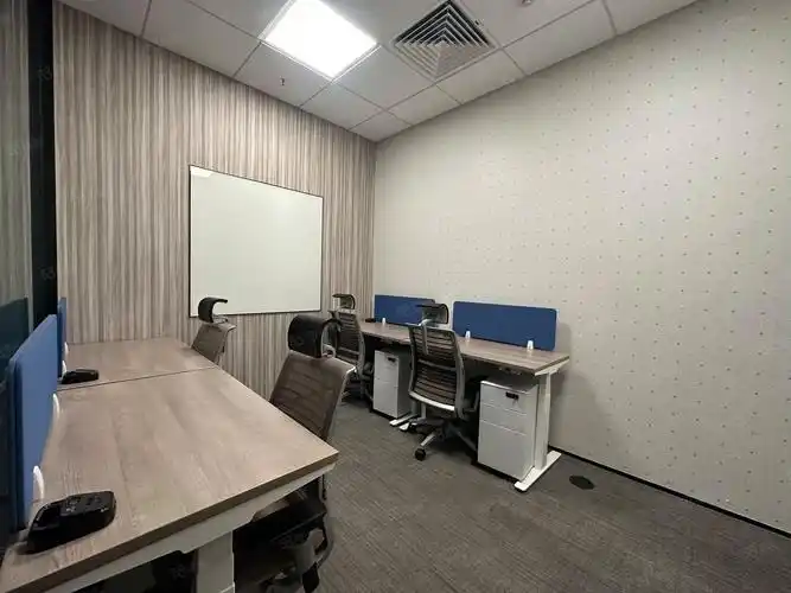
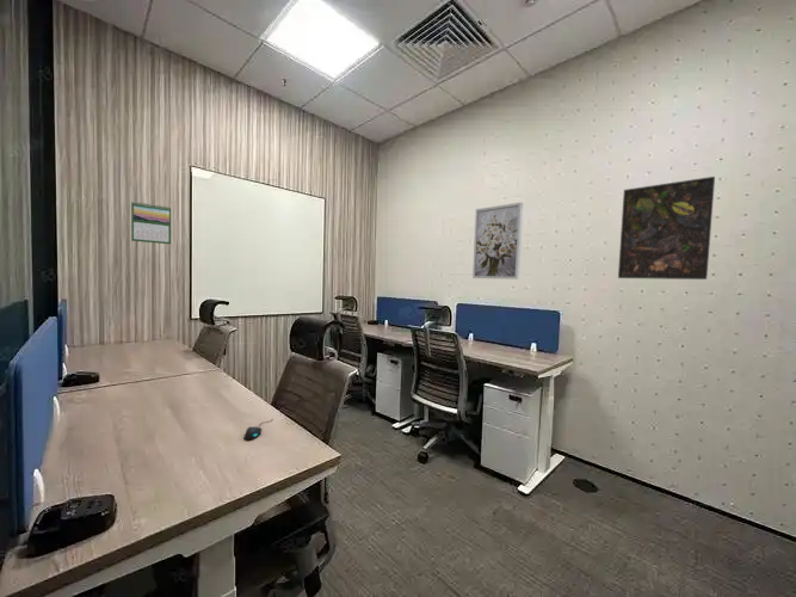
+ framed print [617,176,716,281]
+ calendar [130,201,172,246]
+ mouse [242,417,274,441]
+ wall art [471,201,524,281]
